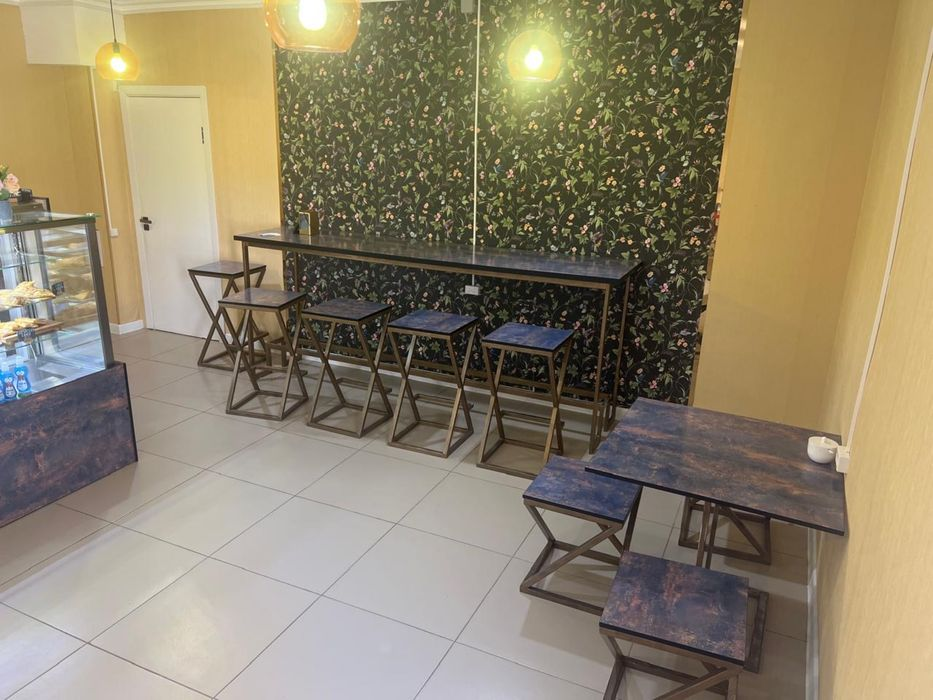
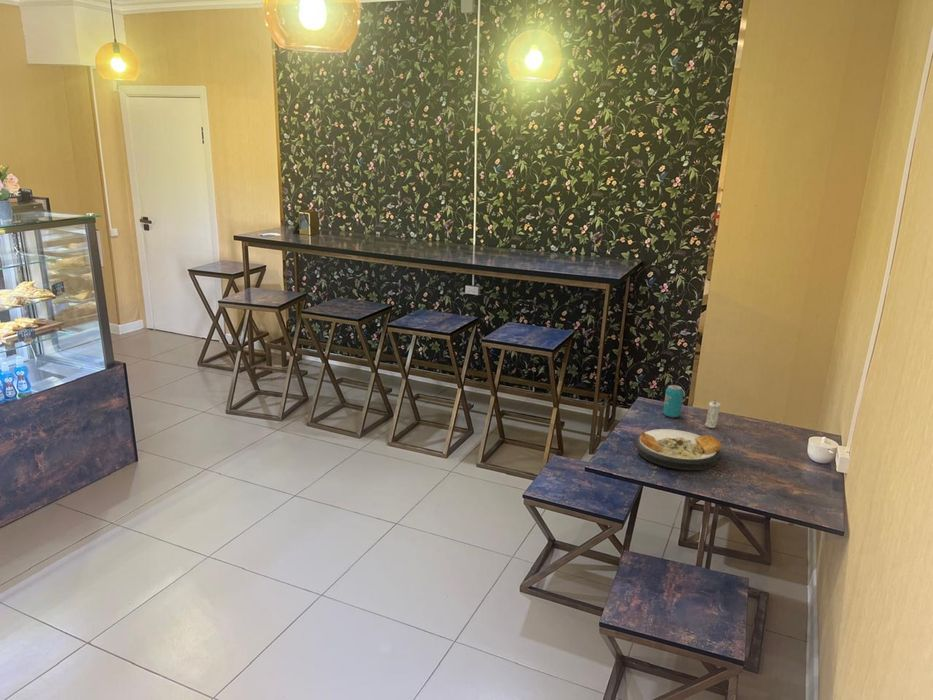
+ candle [704,400,722,429]
+ plate [635,428,722,471]
+ beverage can [662,384,684,418]
